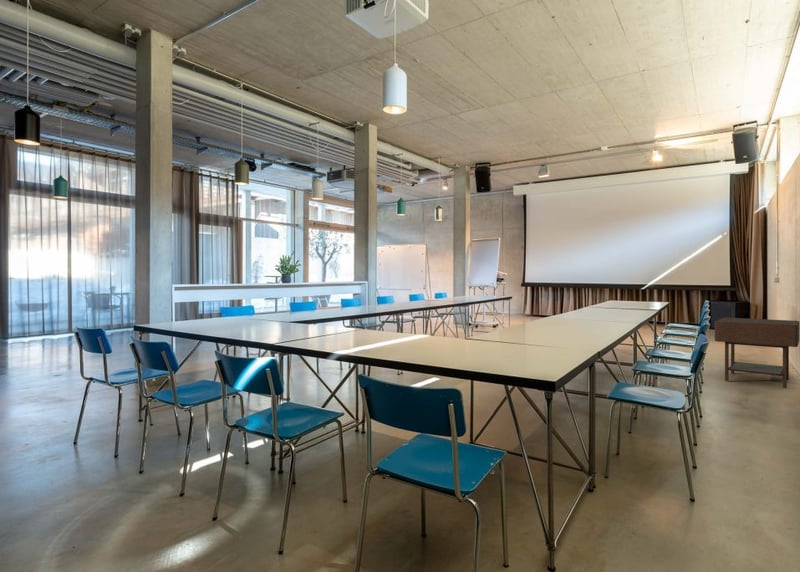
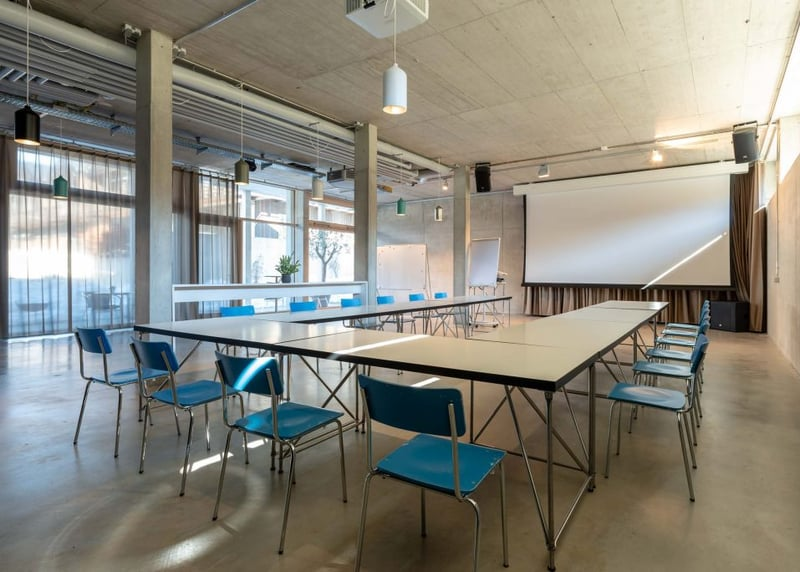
- side table [714,317,800,389]
